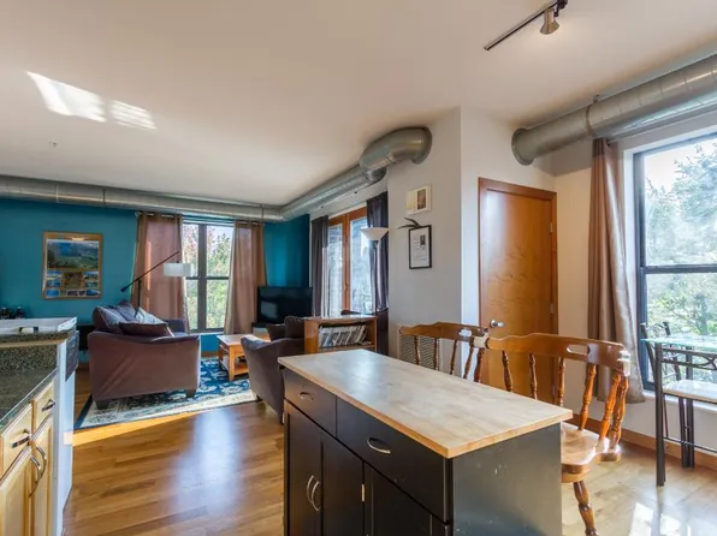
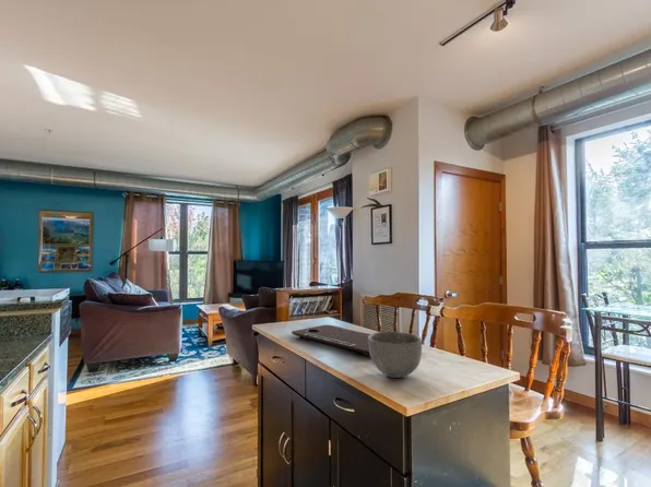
+ cutting board [291,323,371,357]
+ bowl [368,331,423,379]
